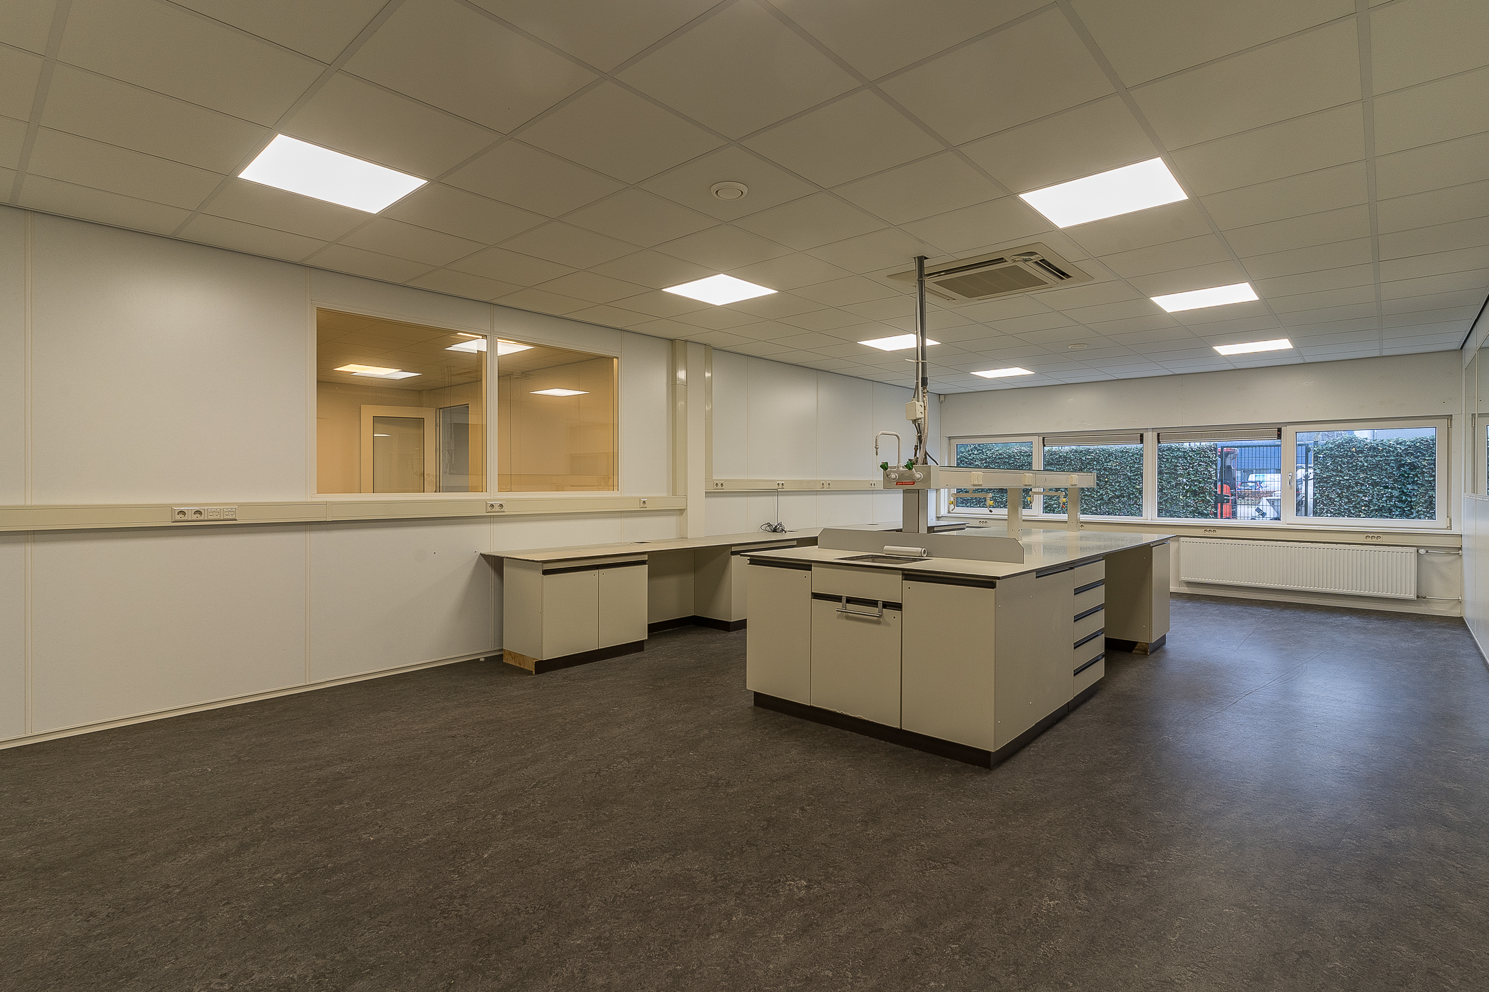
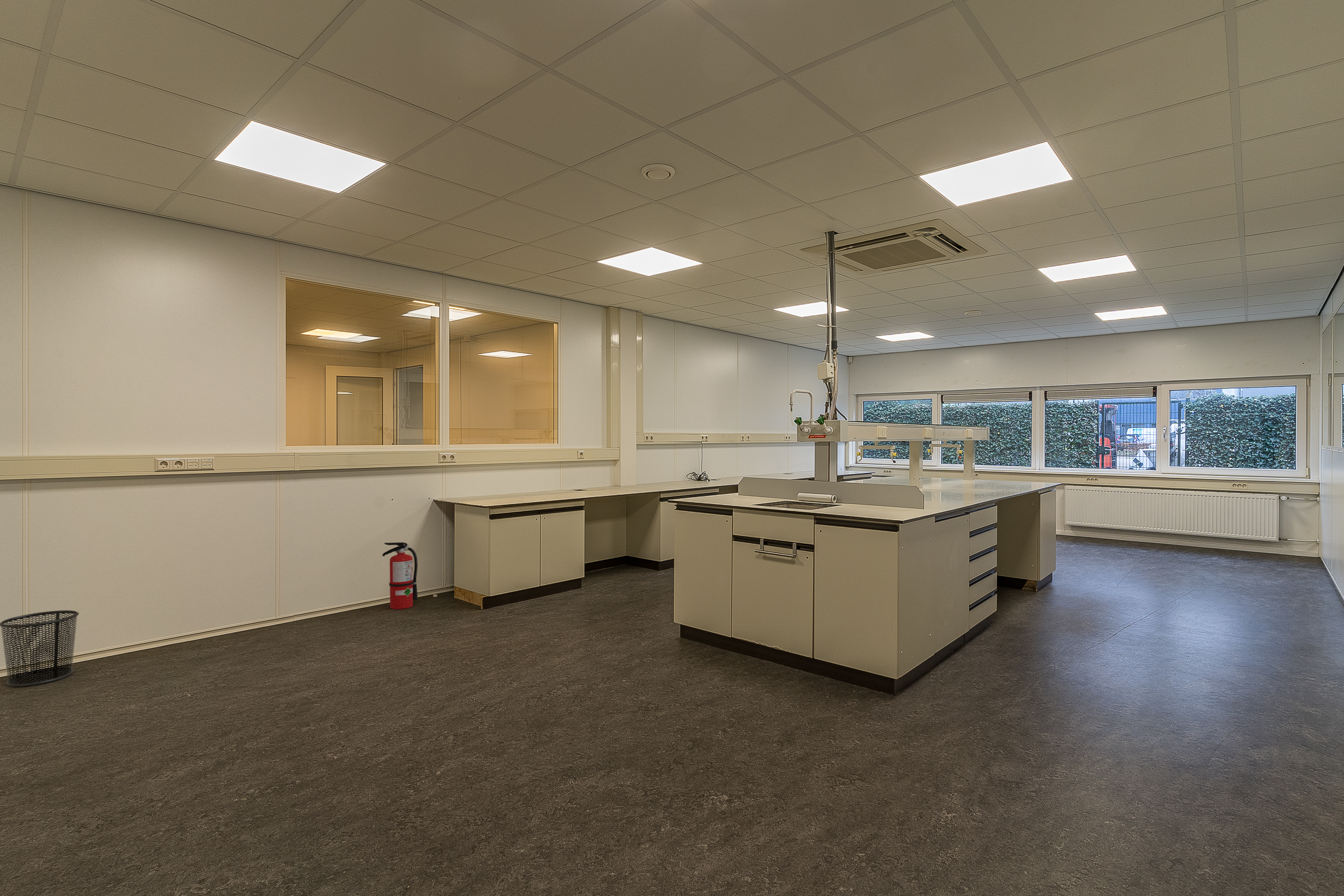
+ fire extinguisher [382,542,418,610]
+ waste bin [0,610,80,688]
